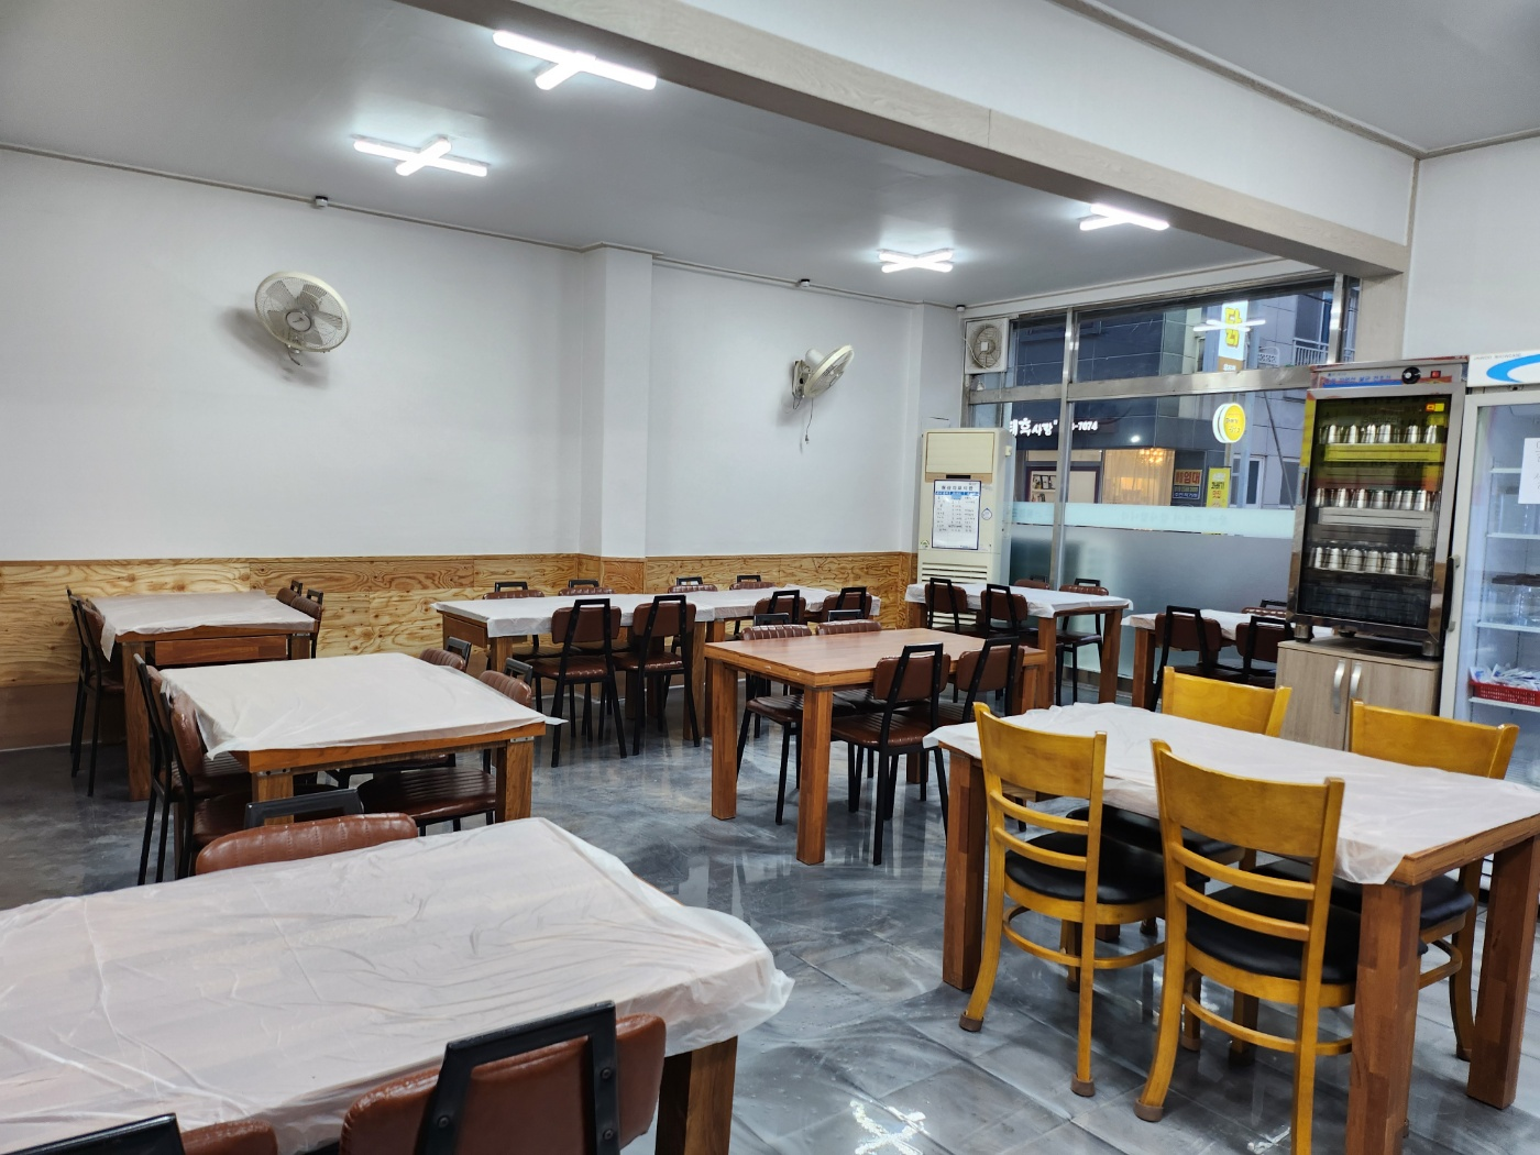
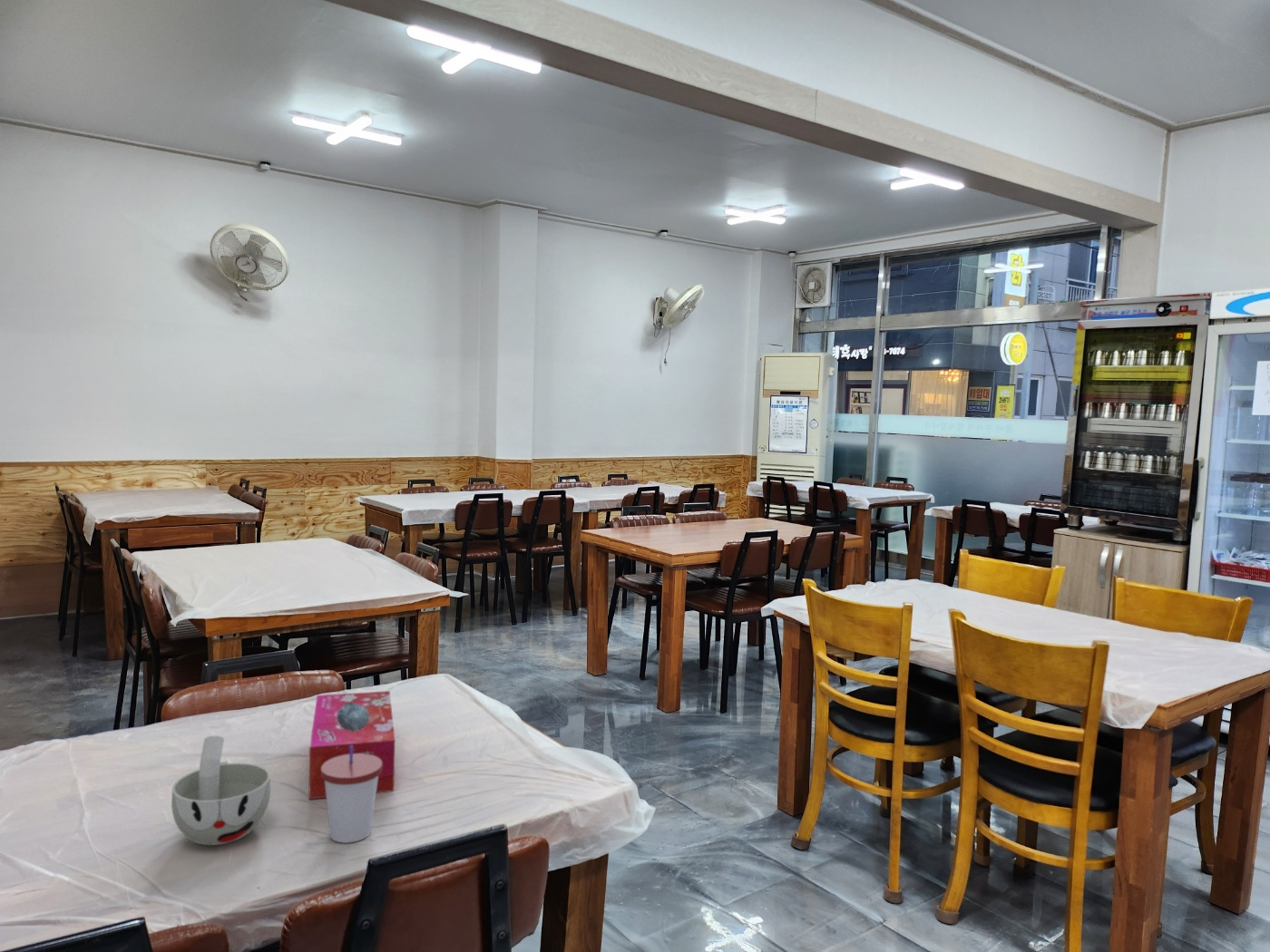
+ cup [171,735,271,846]
+ tissue box [308,690,396,800]
+ cup [321,745,382,844]
